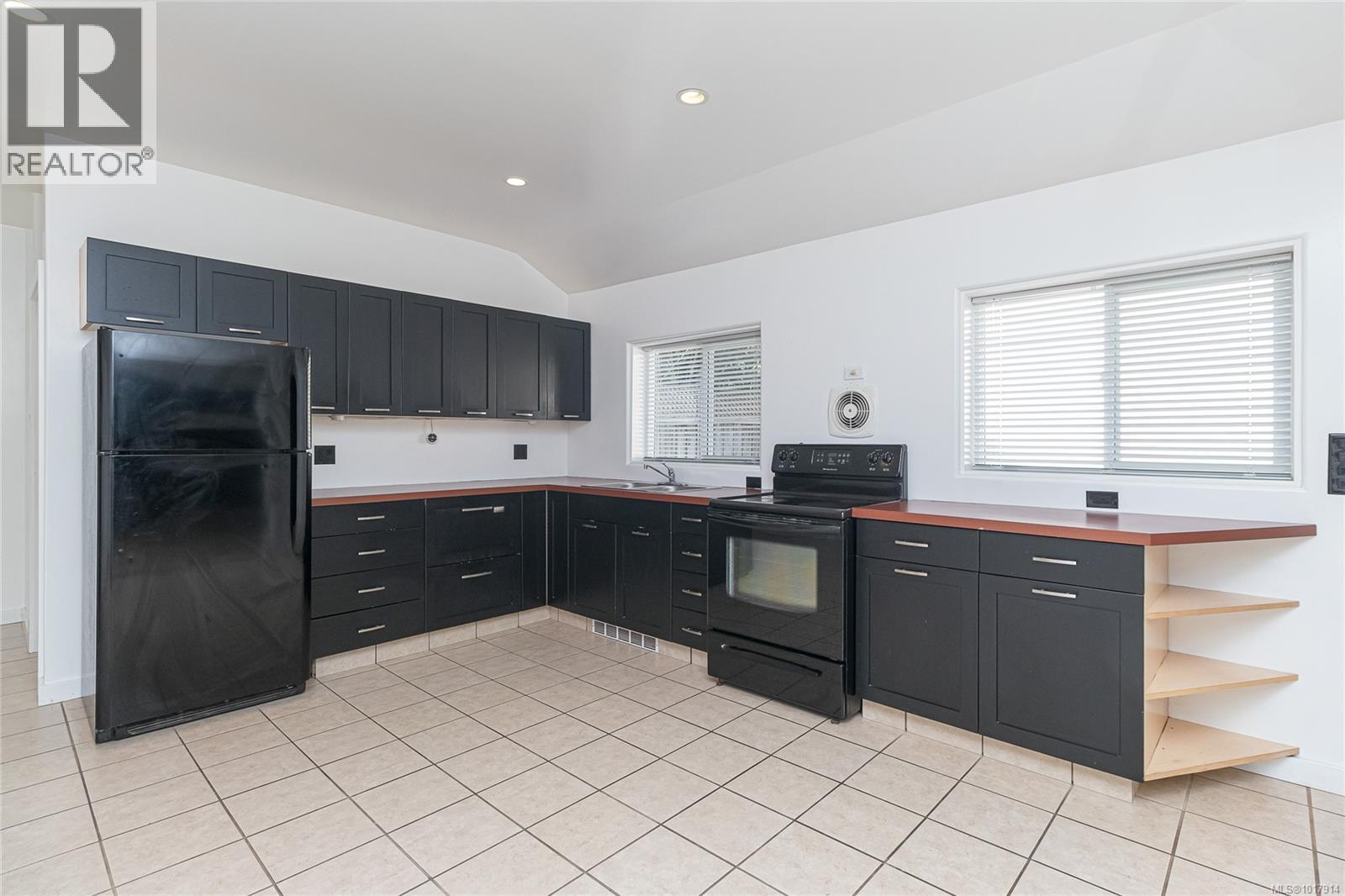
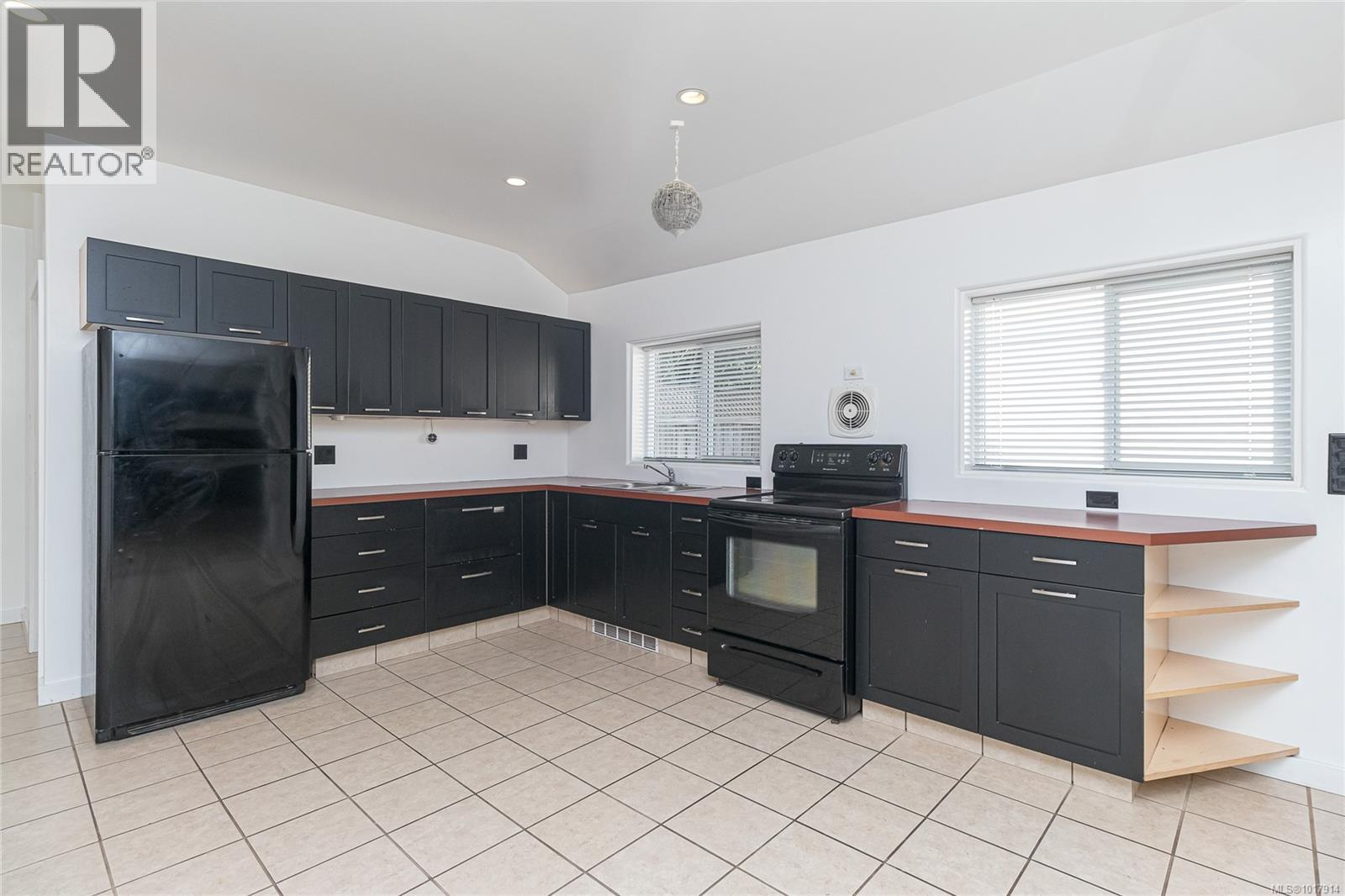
+ pendant light [651,119,703,241]
